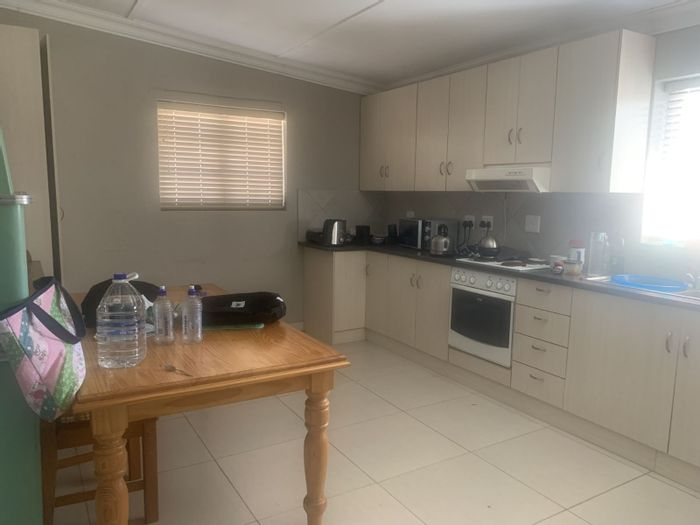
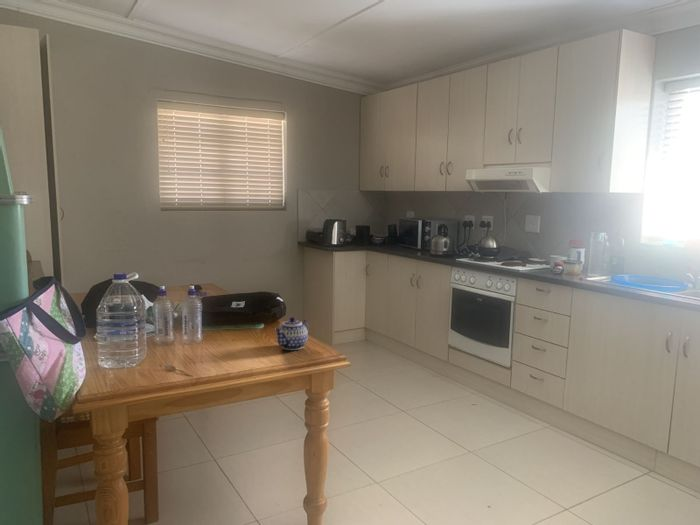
+ teapot [274,316,310,351]
